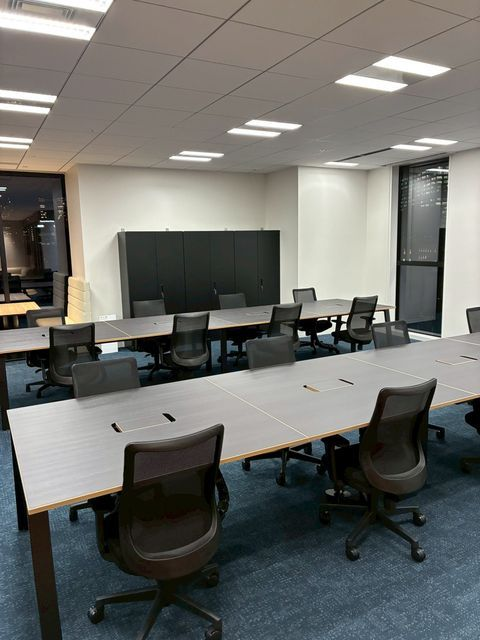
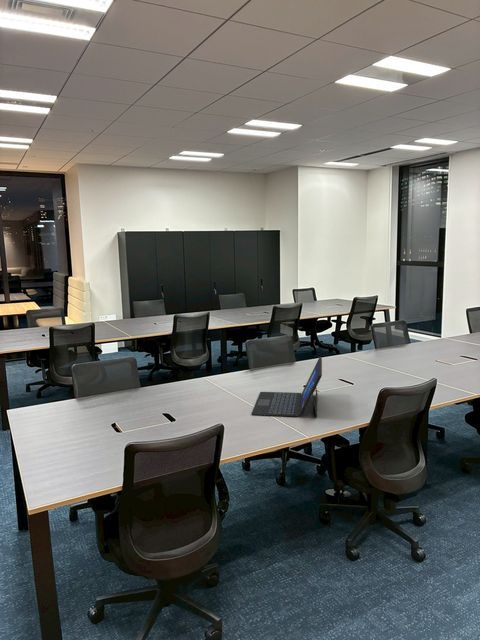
+ laptop [250,356,323,418]
